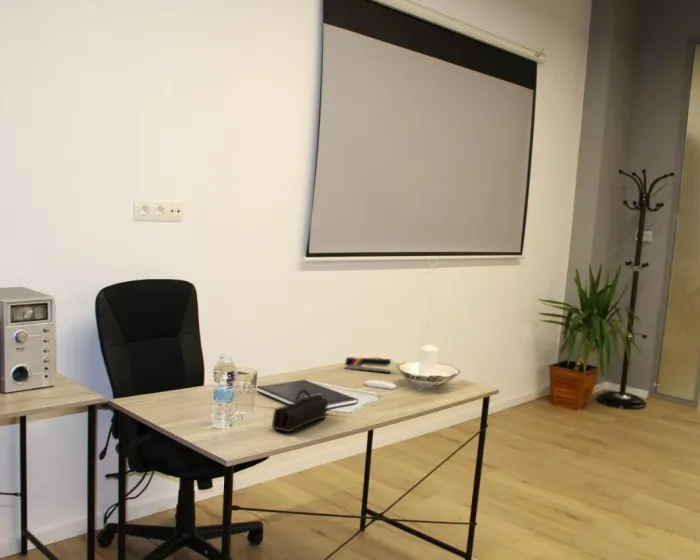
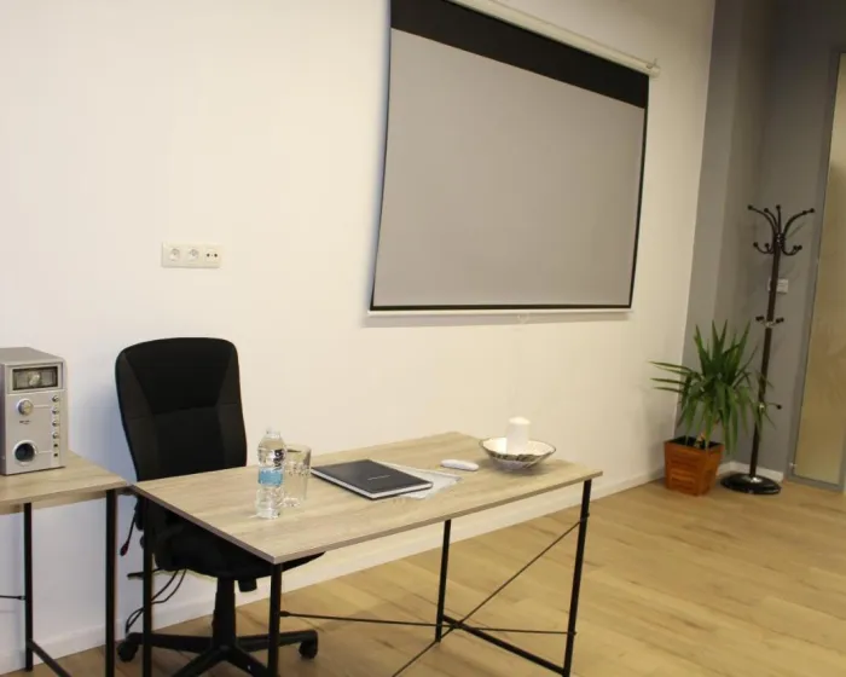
- stapler [344,356,392,374]
- pencil case [271,389,329,433]
